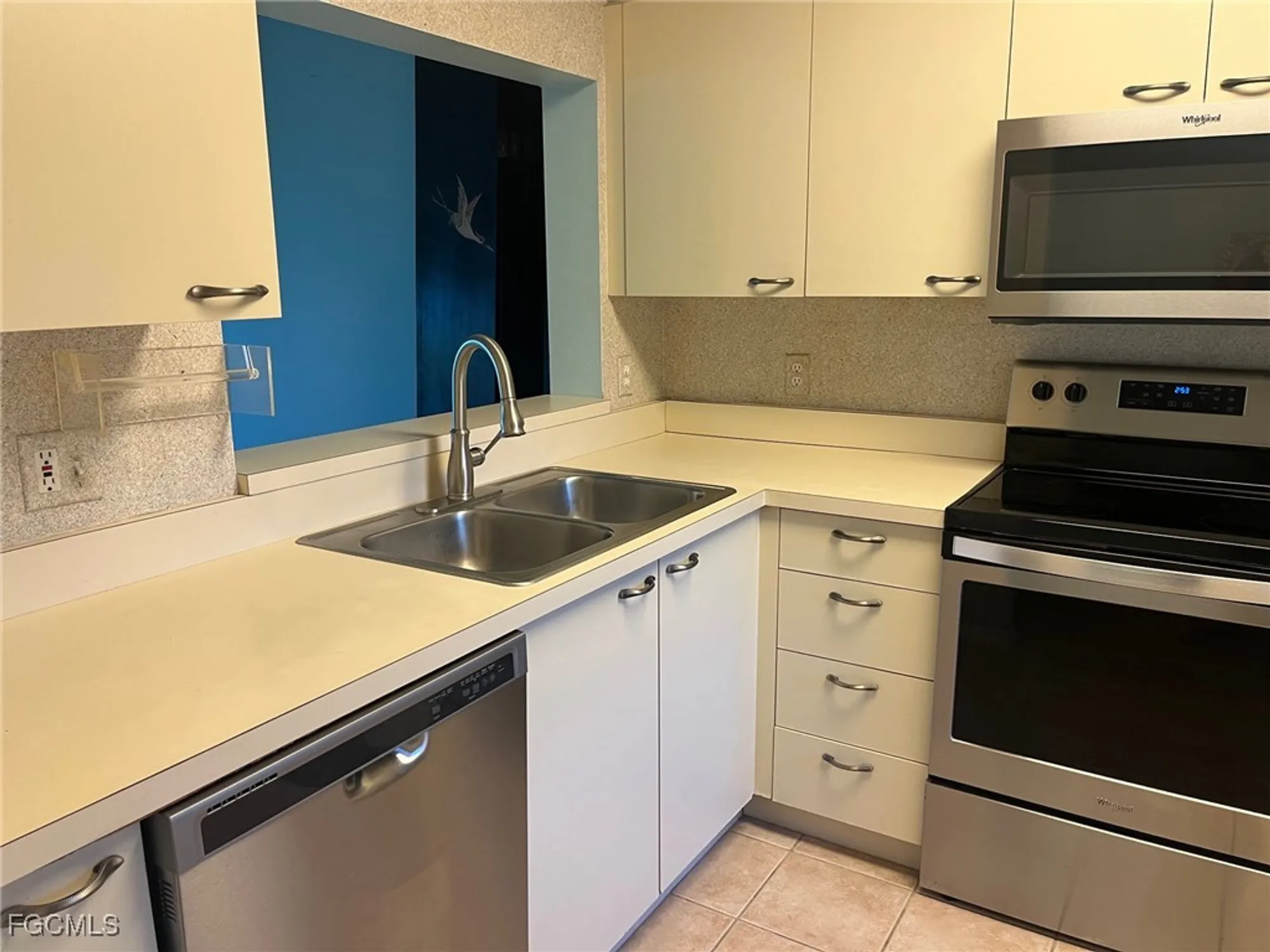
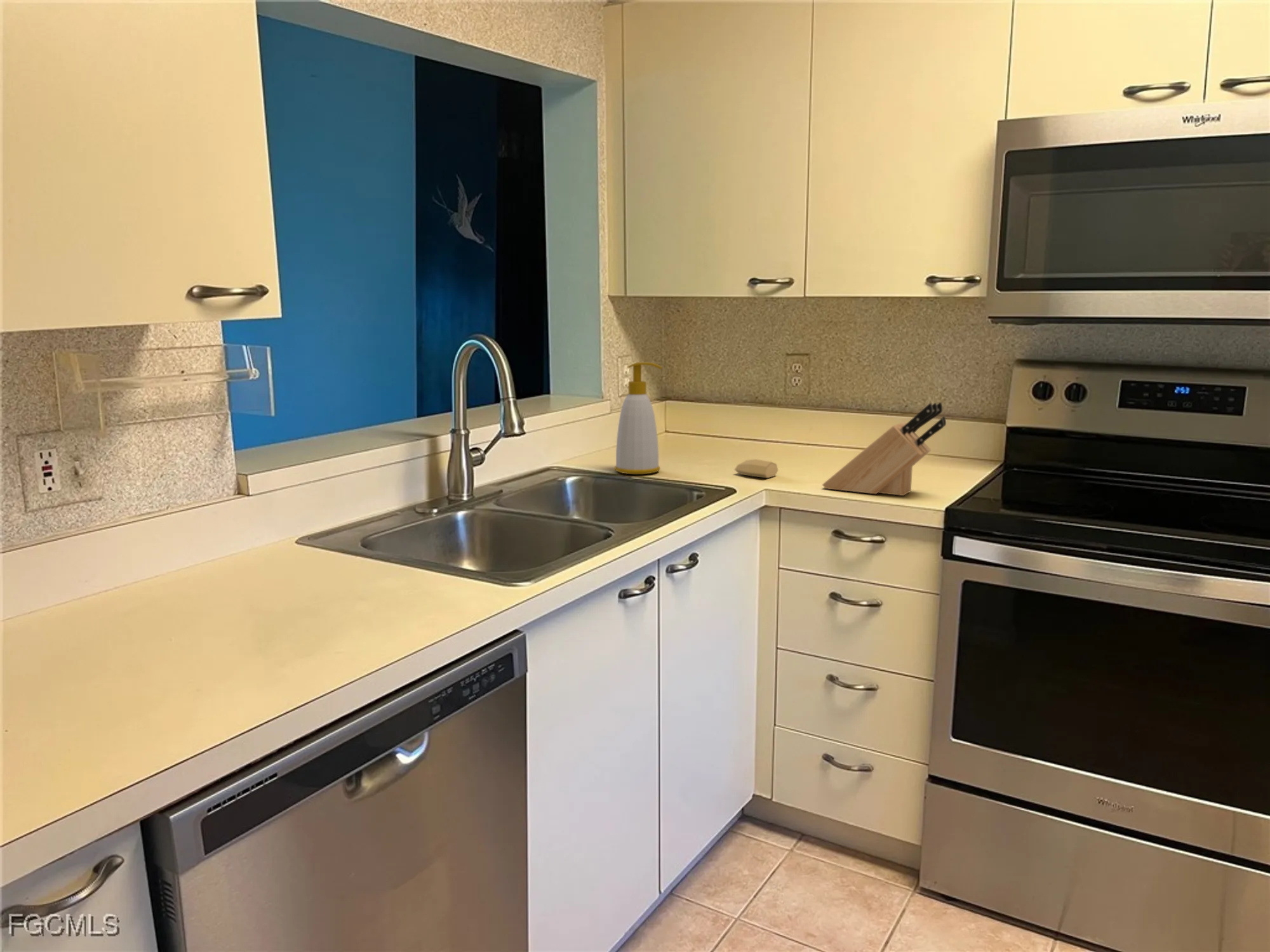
+ soap bottle [614,362,663,475]
+ knife block [822,402,947,496]
+ soap bar [734,459,779,479]
